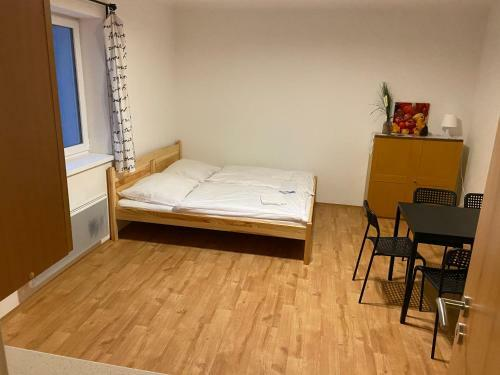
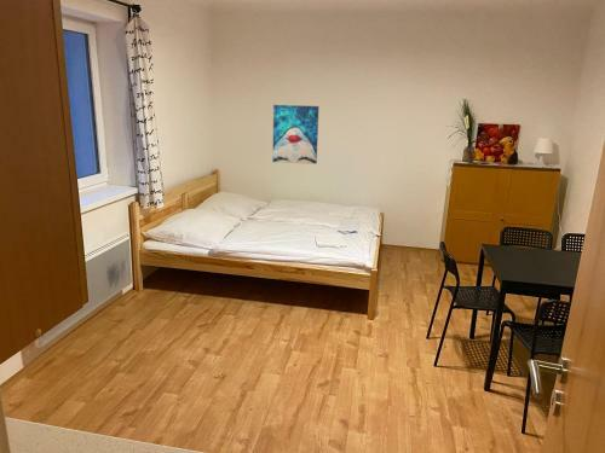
+ wall art [271,104,319,165]
